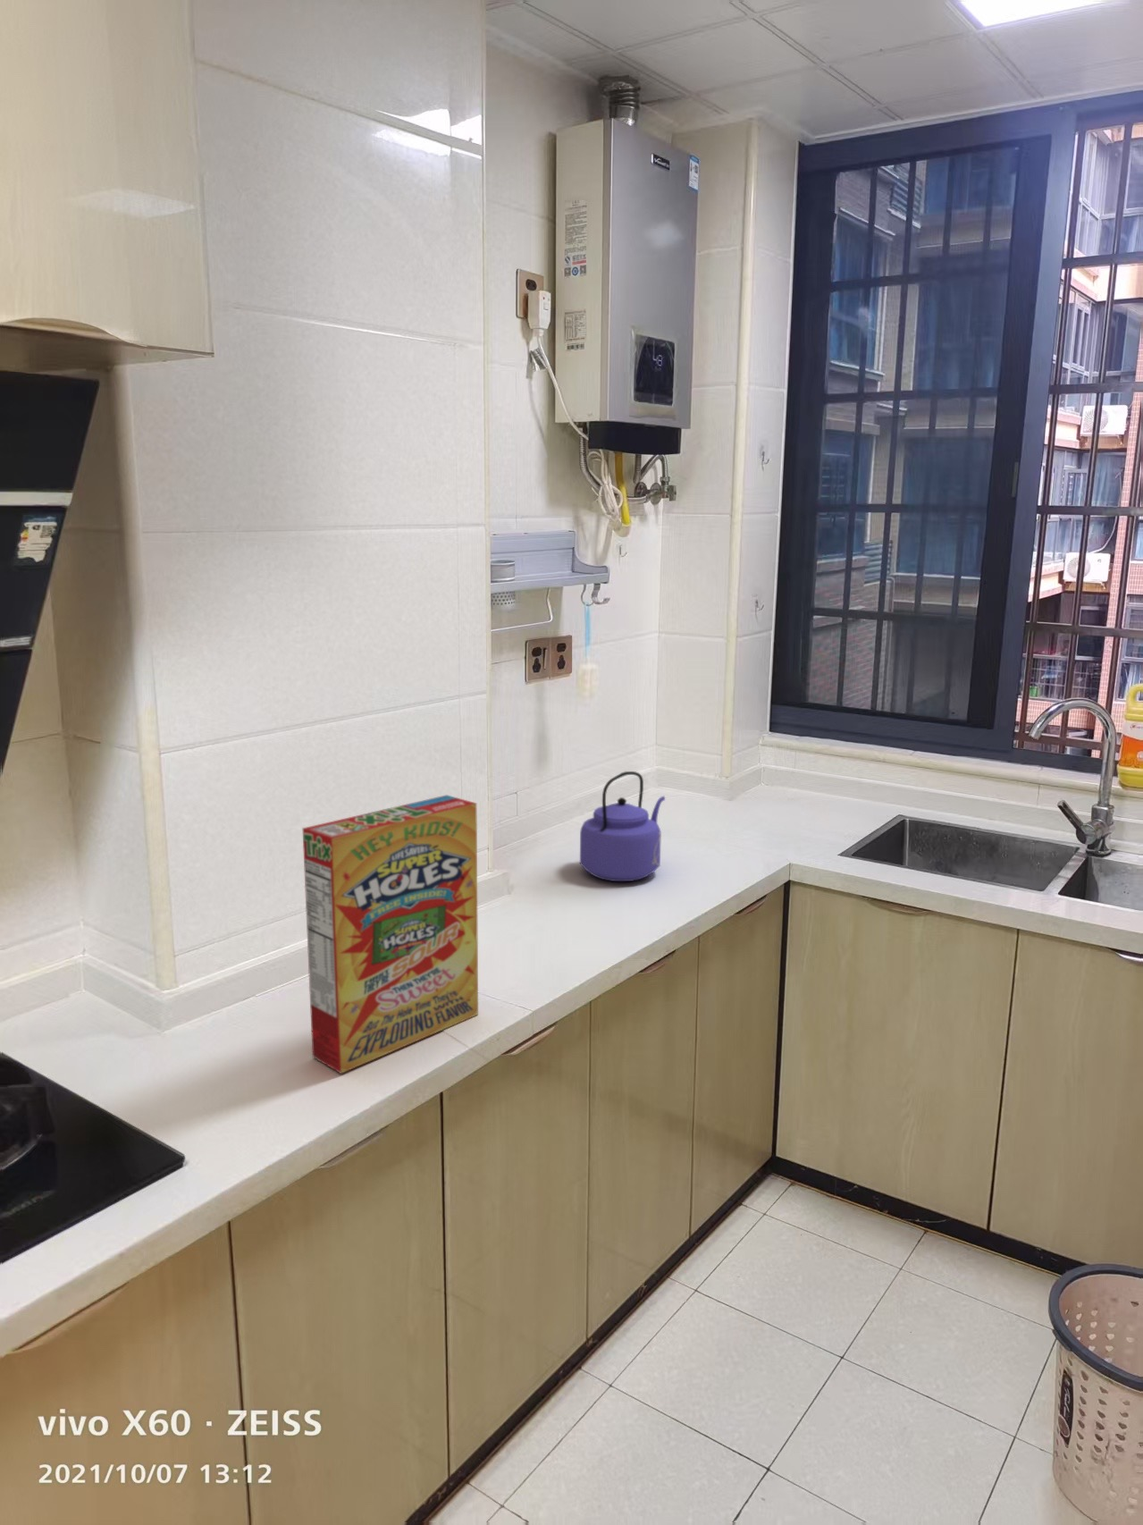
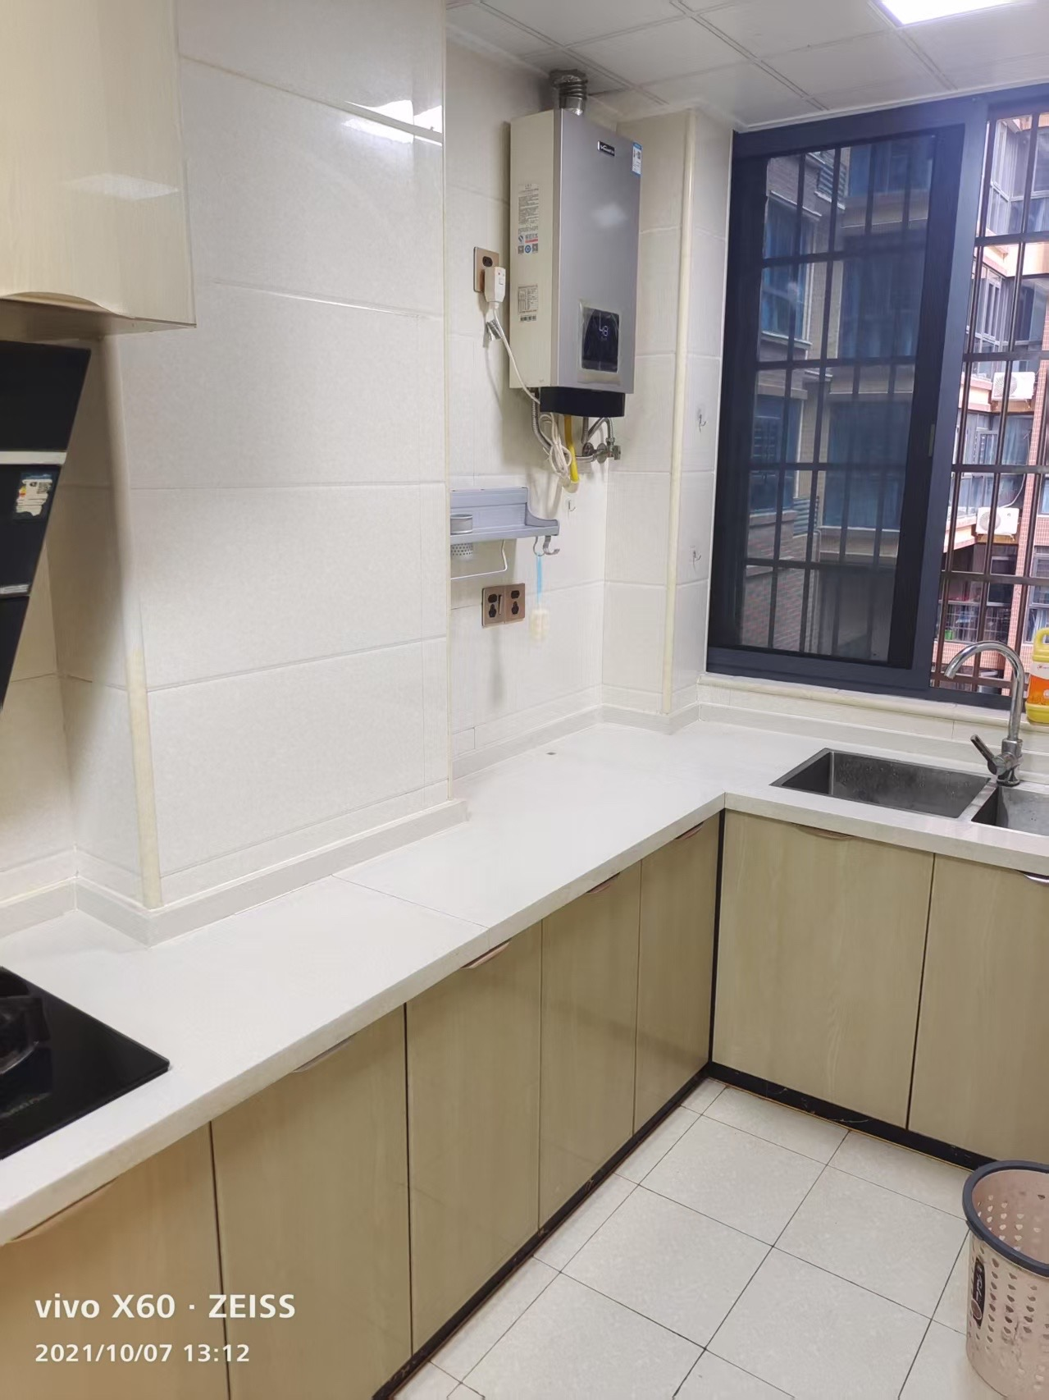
- kettle [579,771,666,883]
- cereal box [303,794,479,1075]
